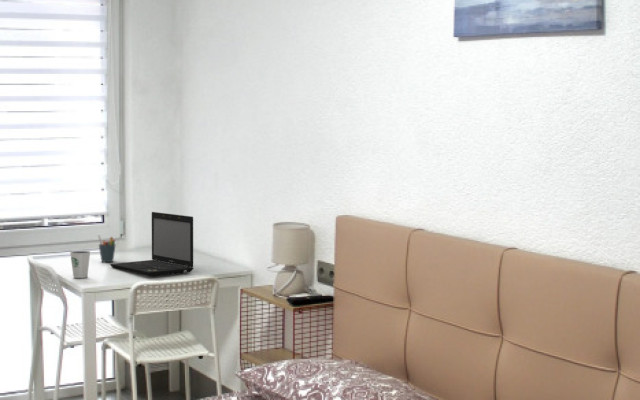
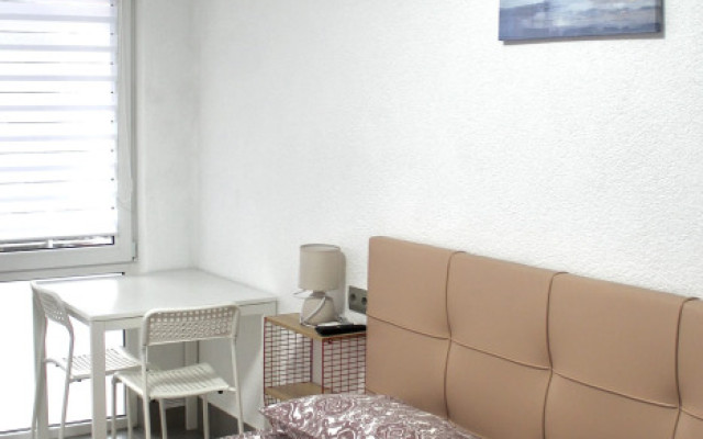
- laptop [109,211,195,277]
- pen holder [97,234,117,263]
- dixie cup [69,250,91,279]
